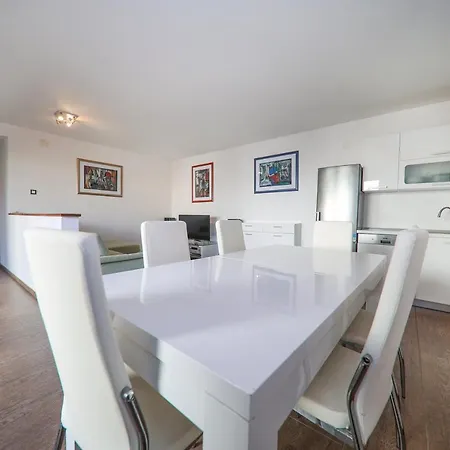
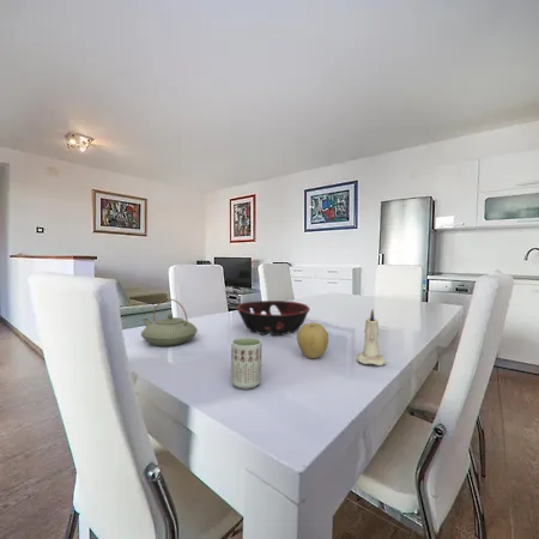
+ decorative bowl [235,299,311,337]
+ teapot [140,297,199,347]
+ fruit [296,322,329,359]
+ cup [230,337,264,390]
+ candle [356,309,387,367]
